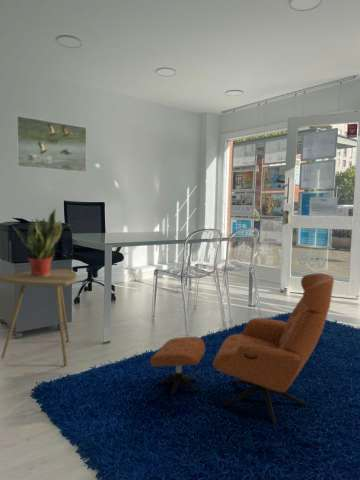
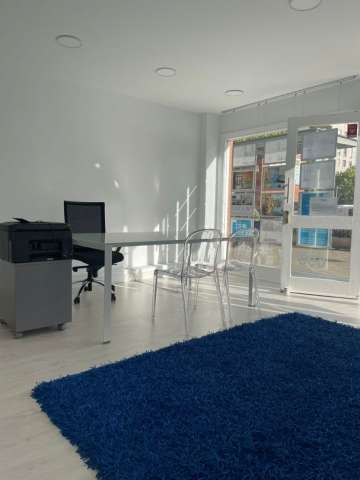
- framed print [15,115,88,173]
- armchair [149,272,335,425]
- side table [0,268,78,367]
- potted plant [12,208,63,276]
